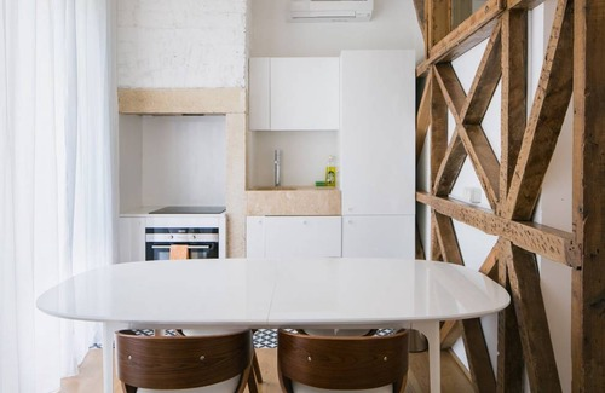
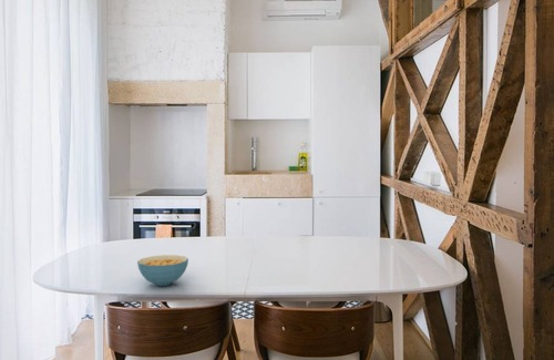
+ cereal bowl [136,254,189,287]
